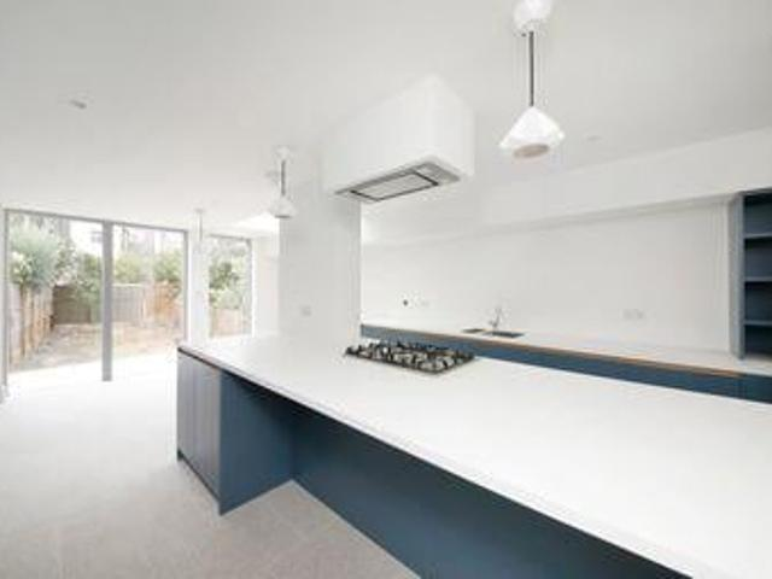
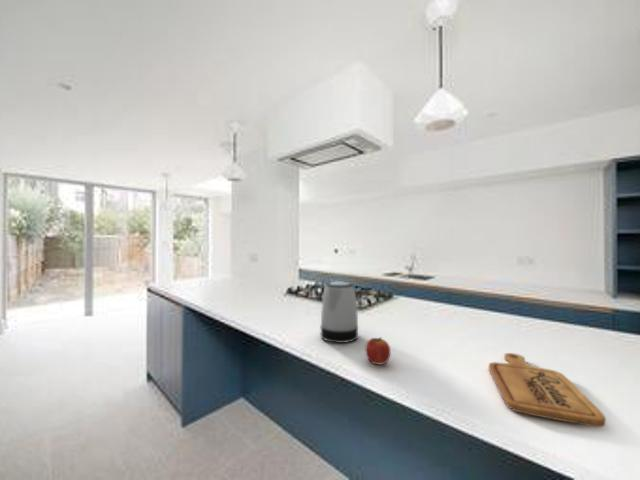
+ kettle [319,280,359,344]
+ fruit [364,336,391,366]
+ cutting board [488,352,606,428]
